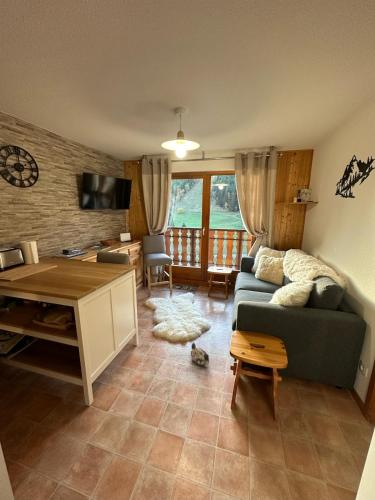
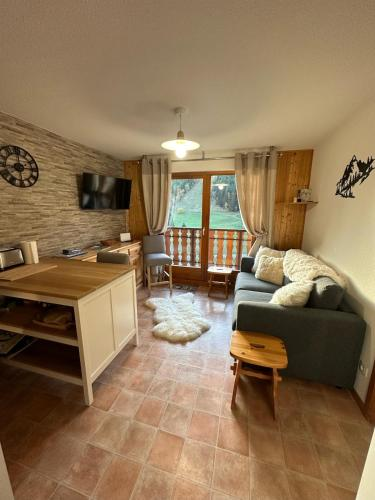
- plush toy [190,342,210,367]
